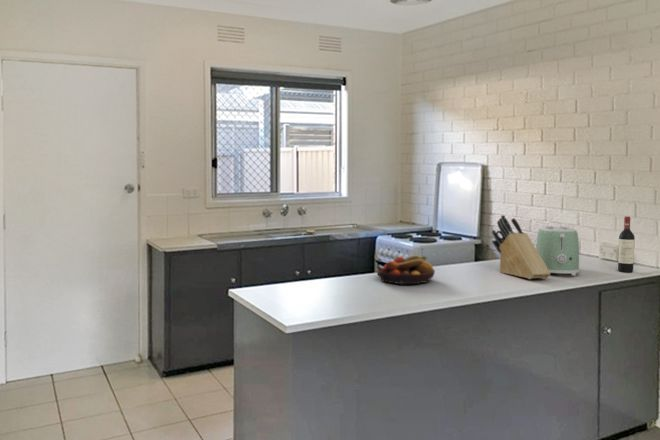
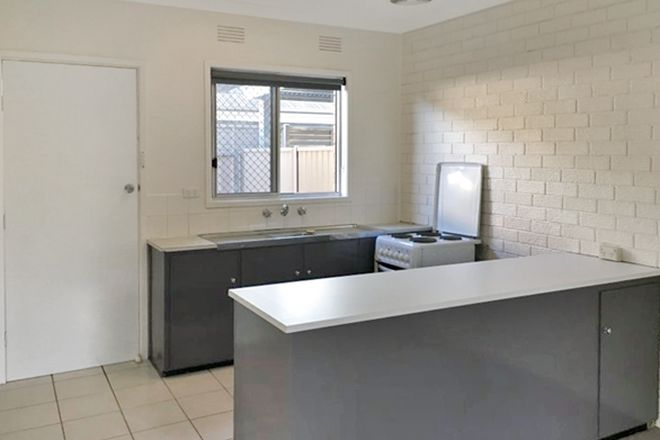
- wine bottle [617,215,635,273]
- toaster [535,225,580,277]
- fruit bowl [376,254,436,285]
- knife block [491,214,551,280]
